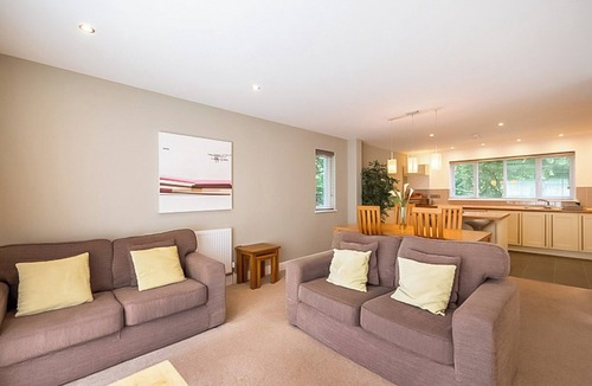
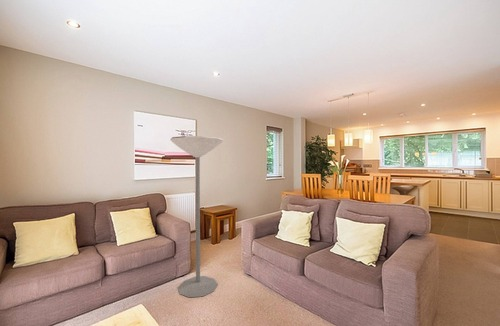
+ floor lamp [170,135,225,298]
